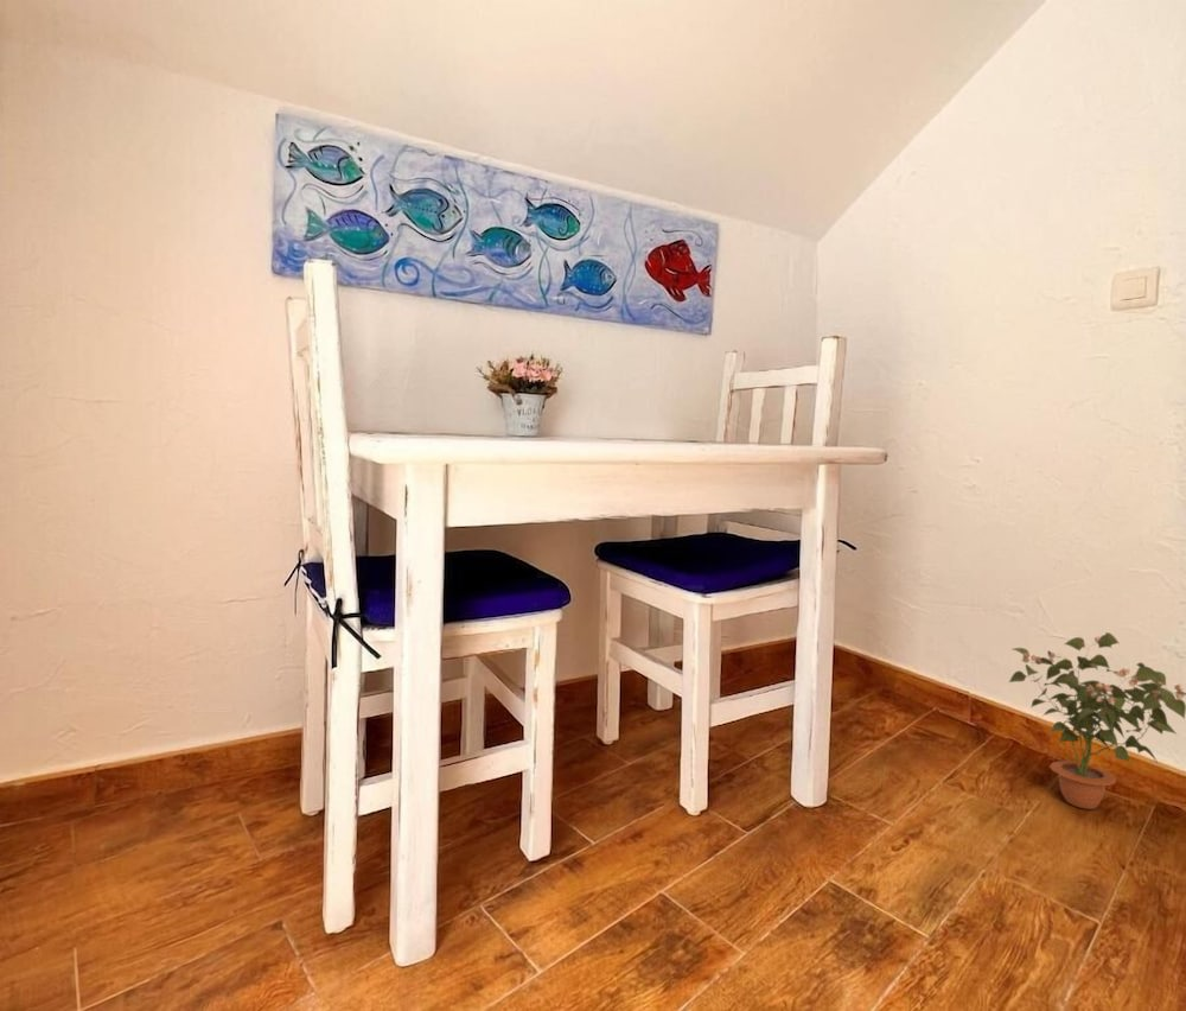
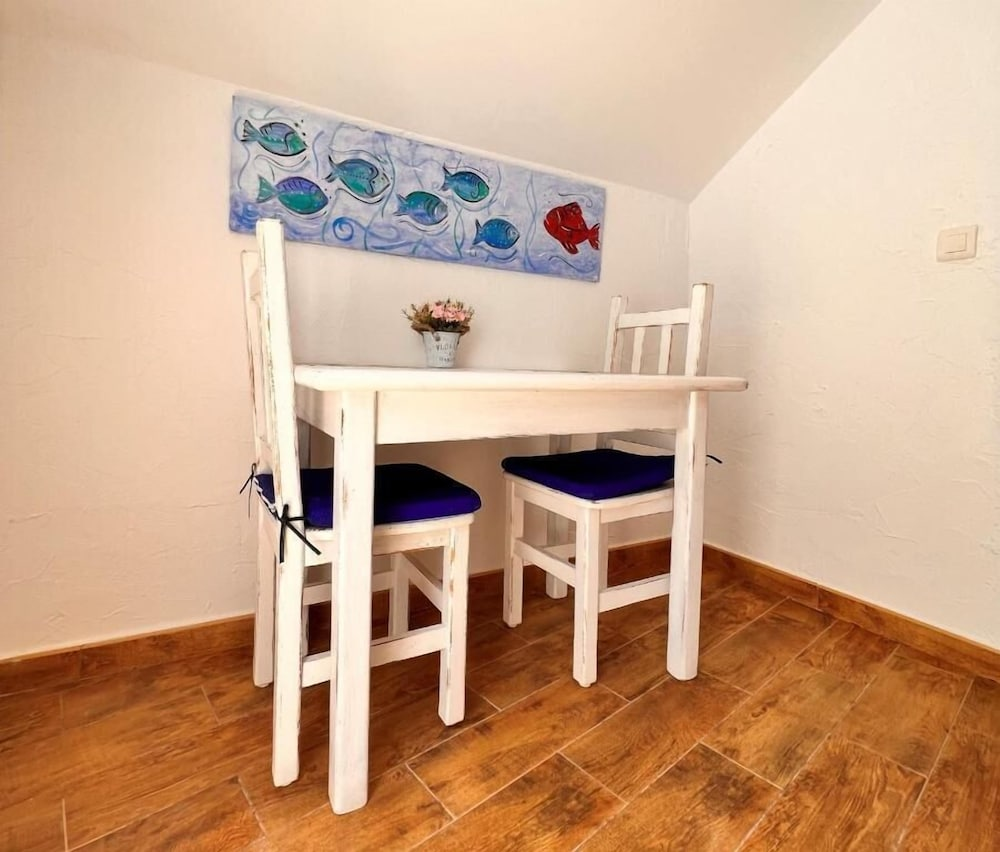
- potted plant [1008,631,1186,810]
